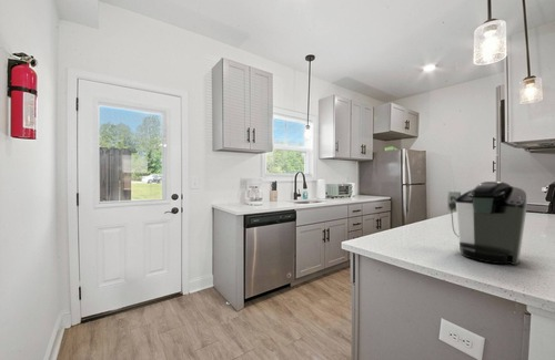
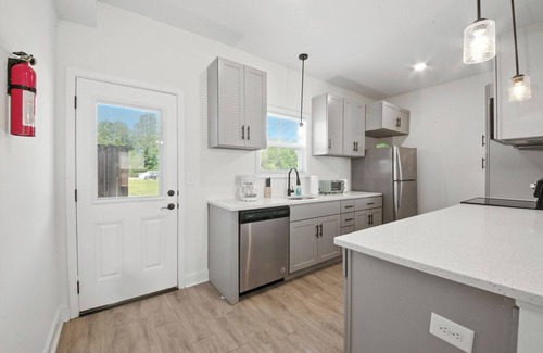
- coffee maker [446,181,528,266]
